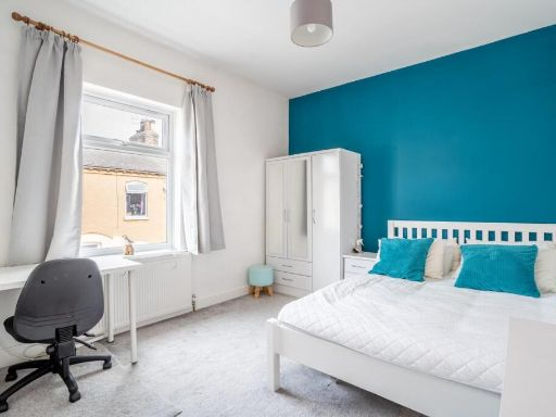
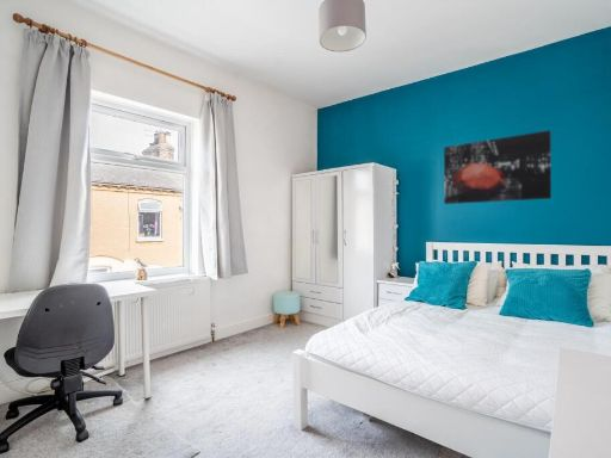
+ wall art [443,129,553,205]
